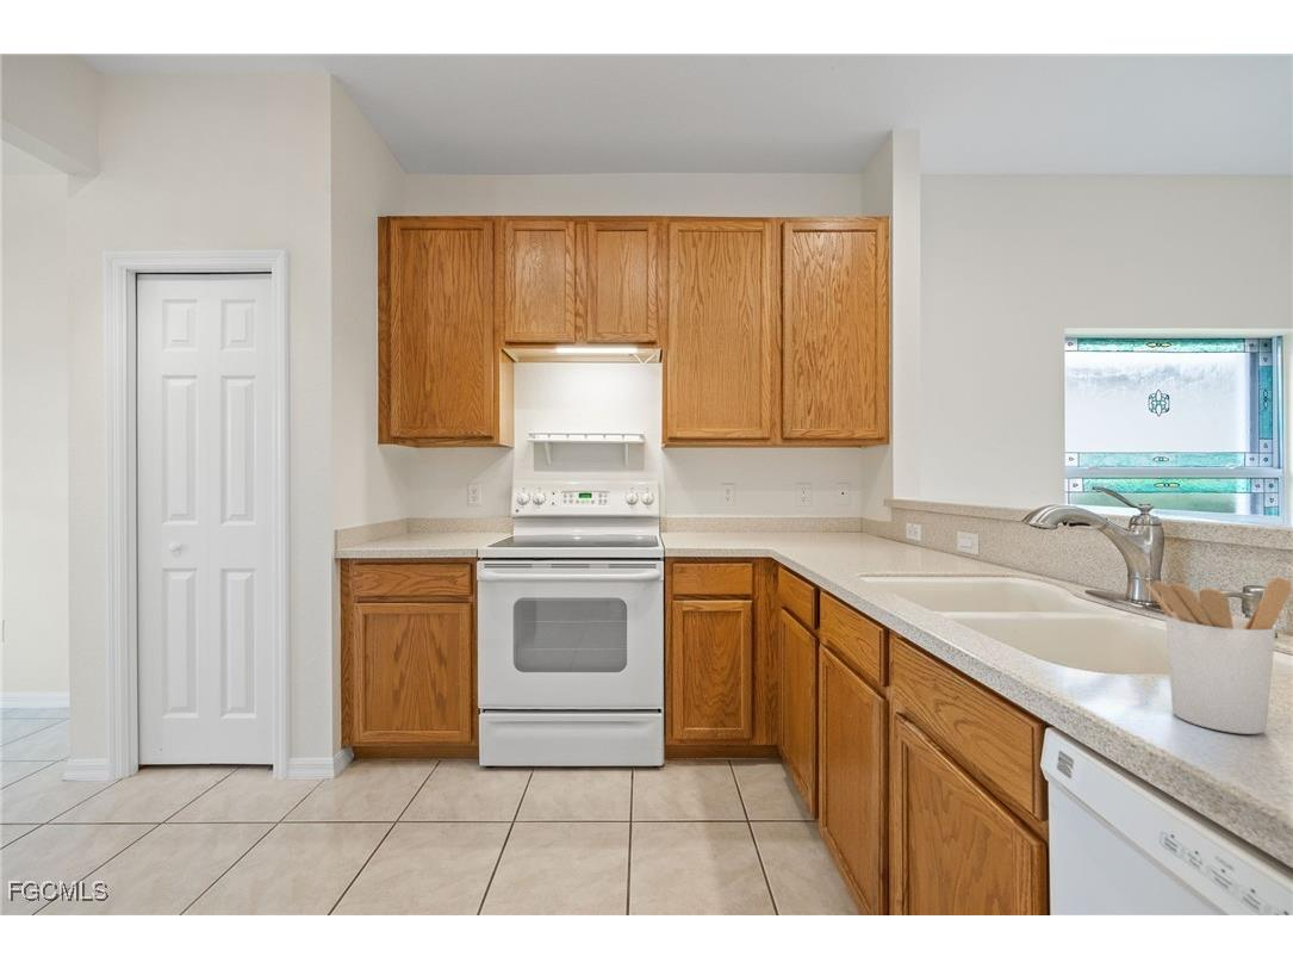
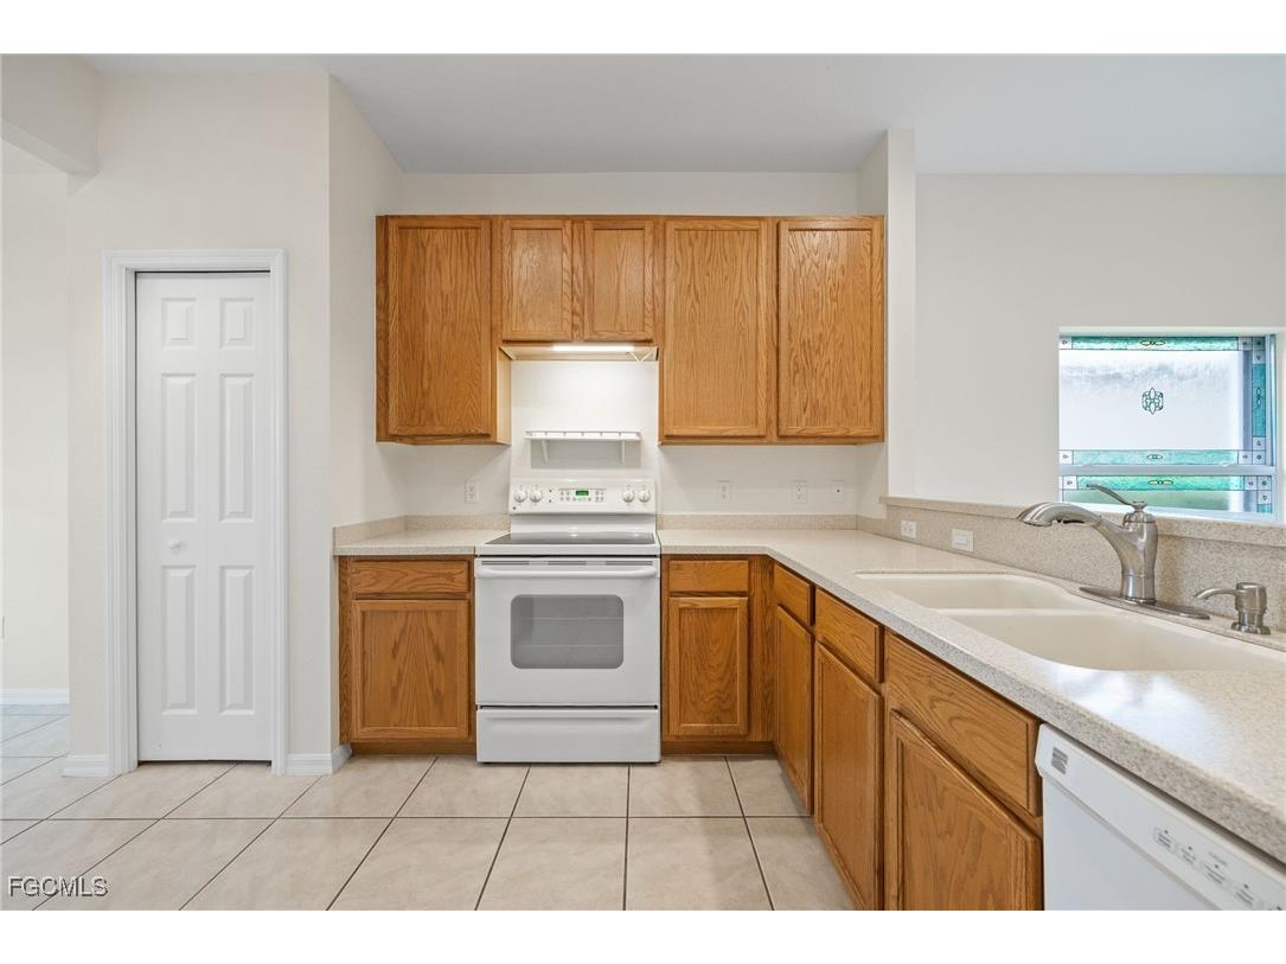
- utensil holder [1144,577,1293,735]
